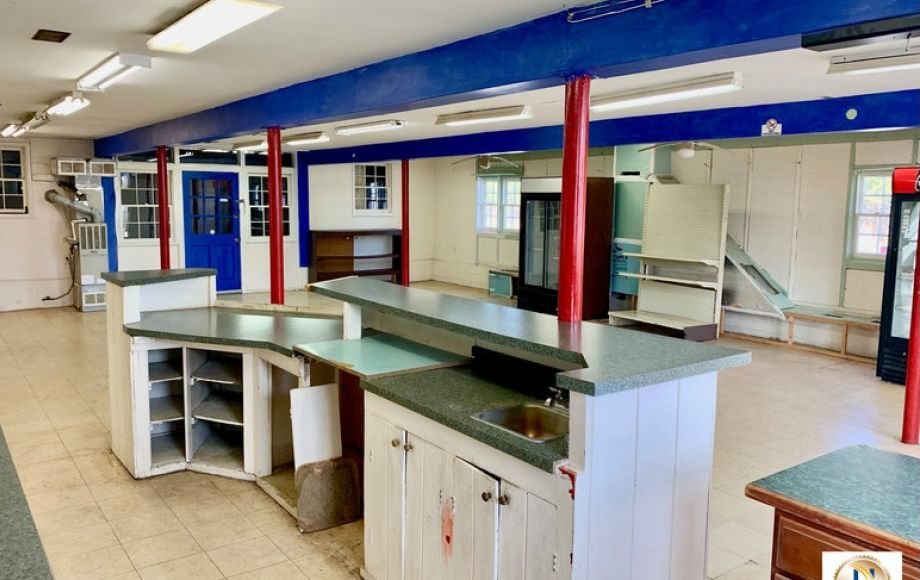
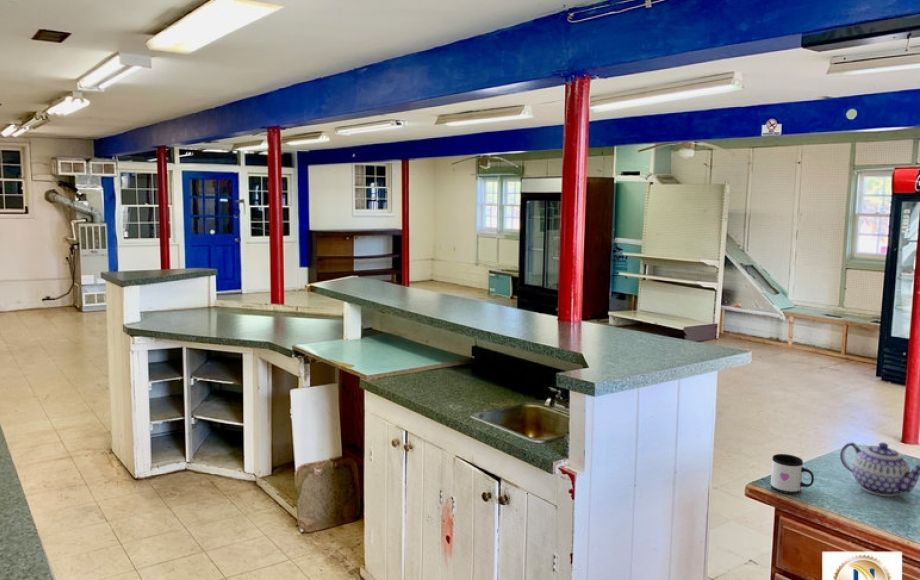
+ teapot [839,441,920,497]
+ mug [770,453,815,495]
